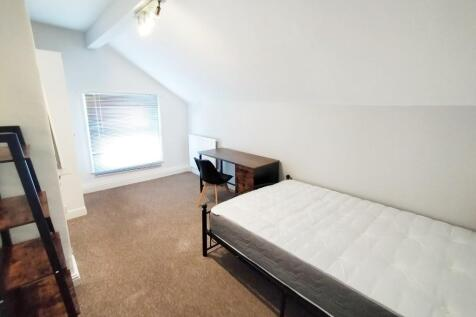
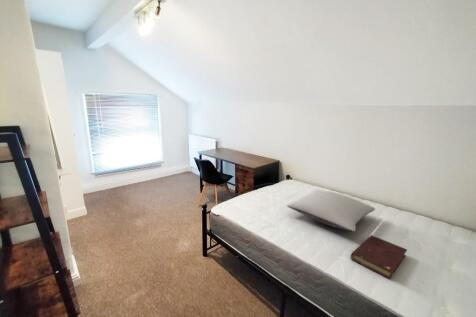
+ pillow [285,189,376,233]
+ book [350,234,408,280]
